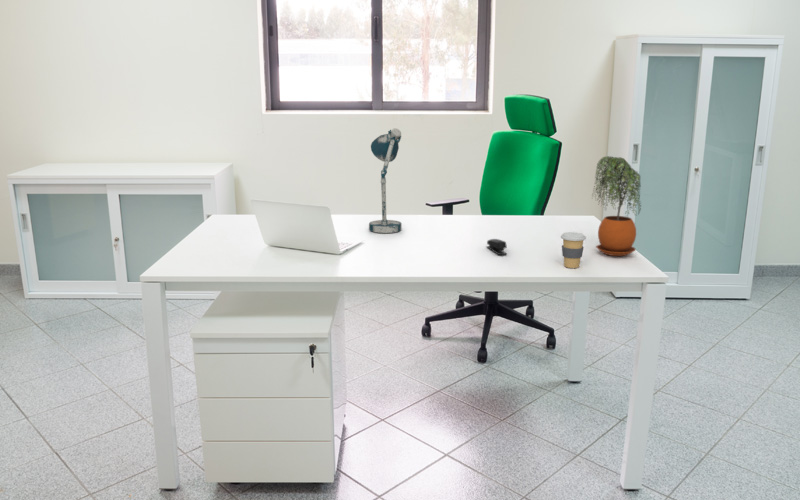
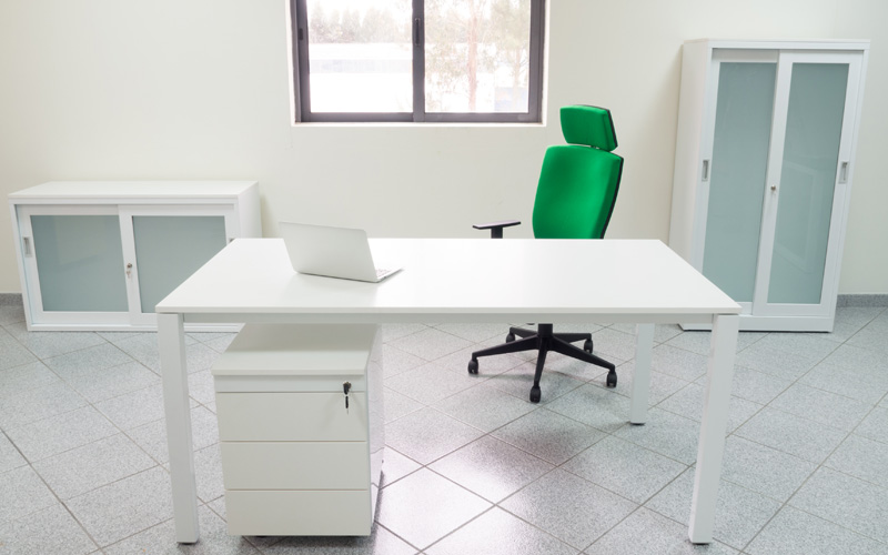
- potted plant [591,155,642,257]
- coffee cup [560,231,587,269]
- desk lamp [368,127,403,234]
- stapler [486,238,508,256]
